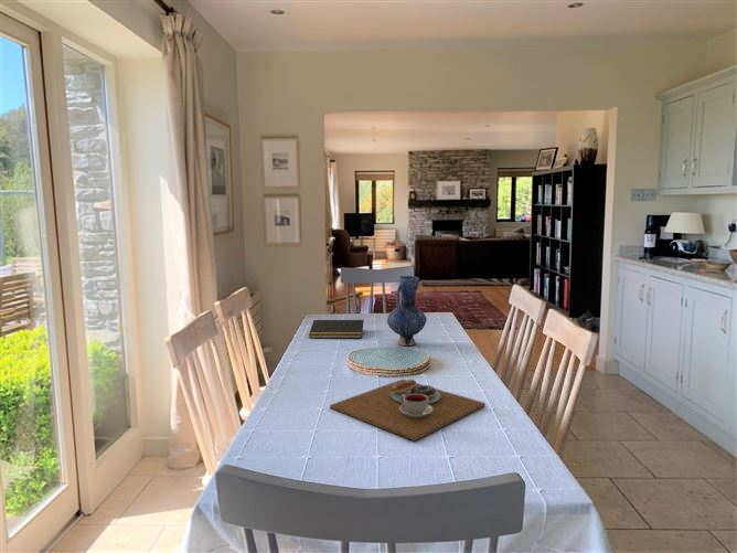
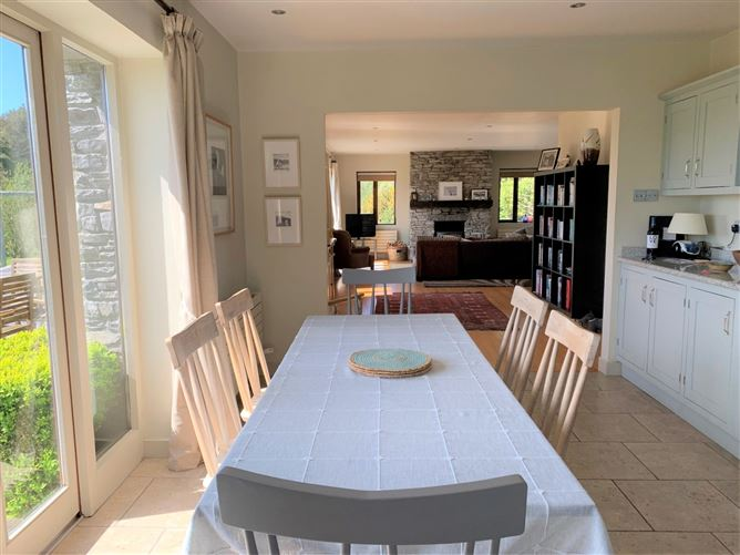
- placemat [329,379,487,442]
- vase [386,275,428,347]
- notepad [308,319,365,339]
